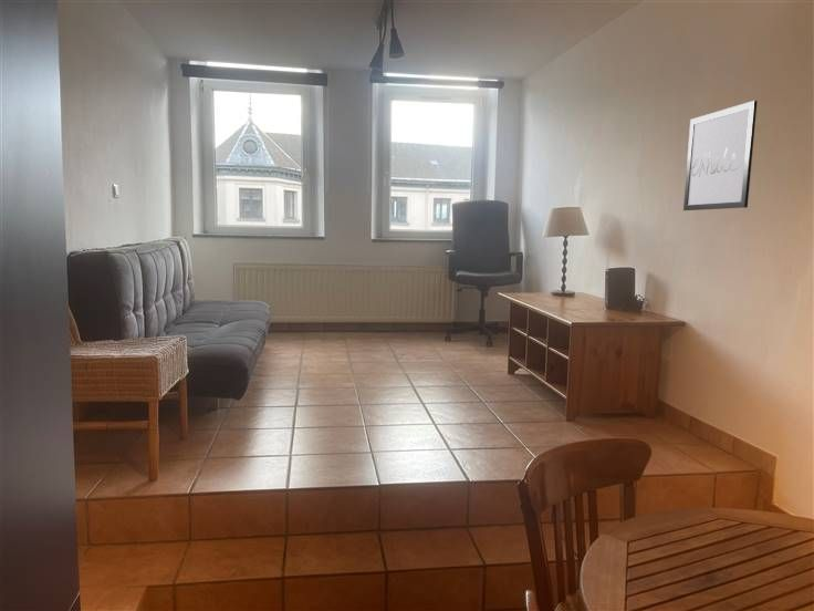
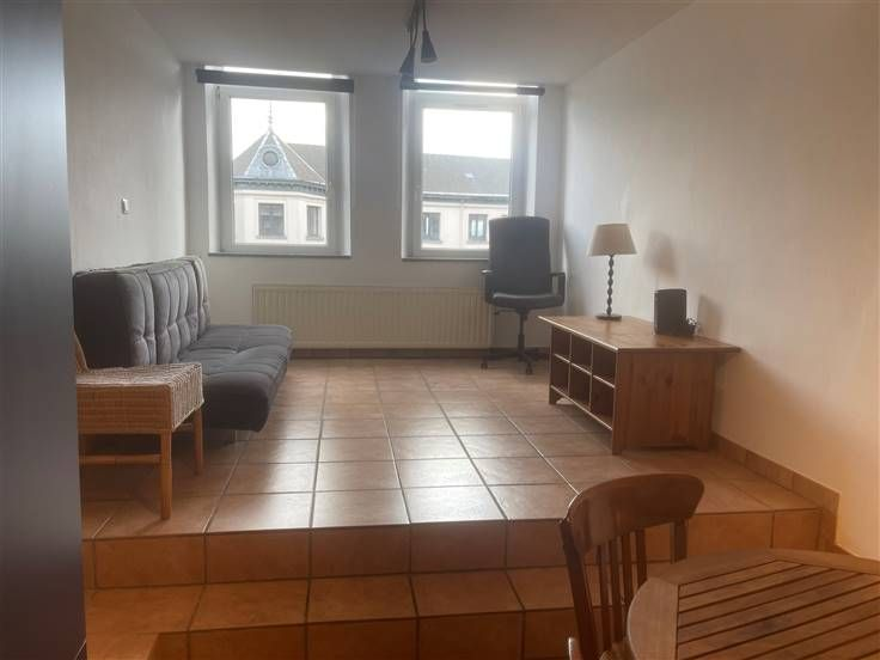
- wall art [682,100,758,211]
